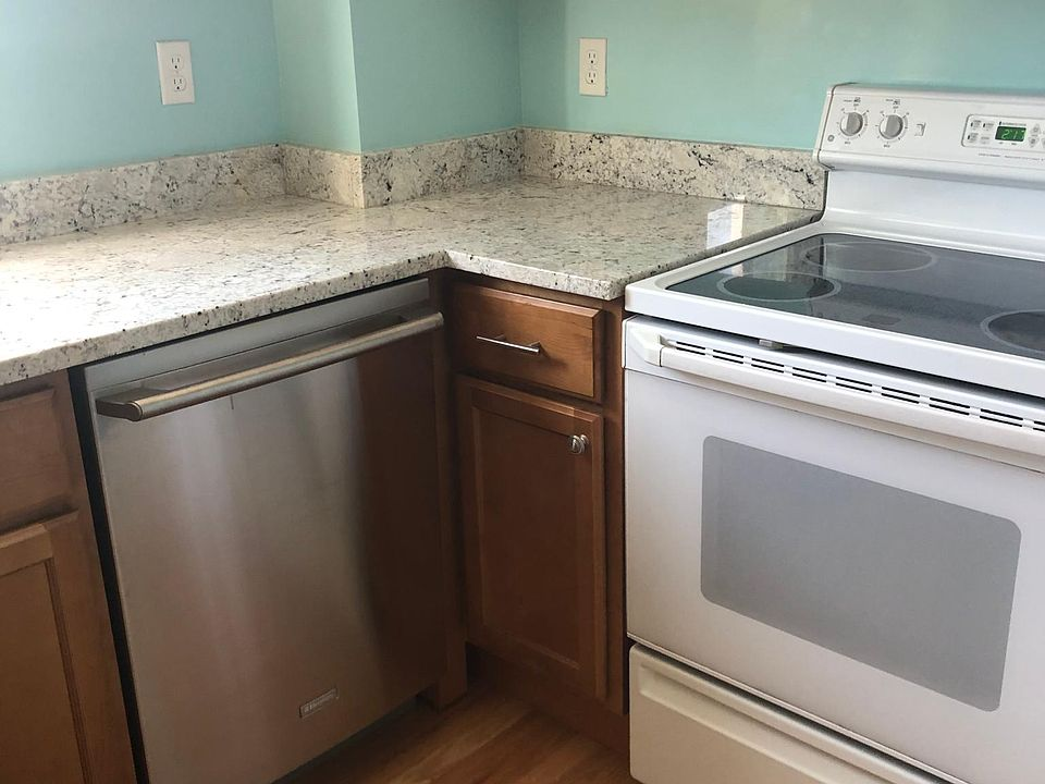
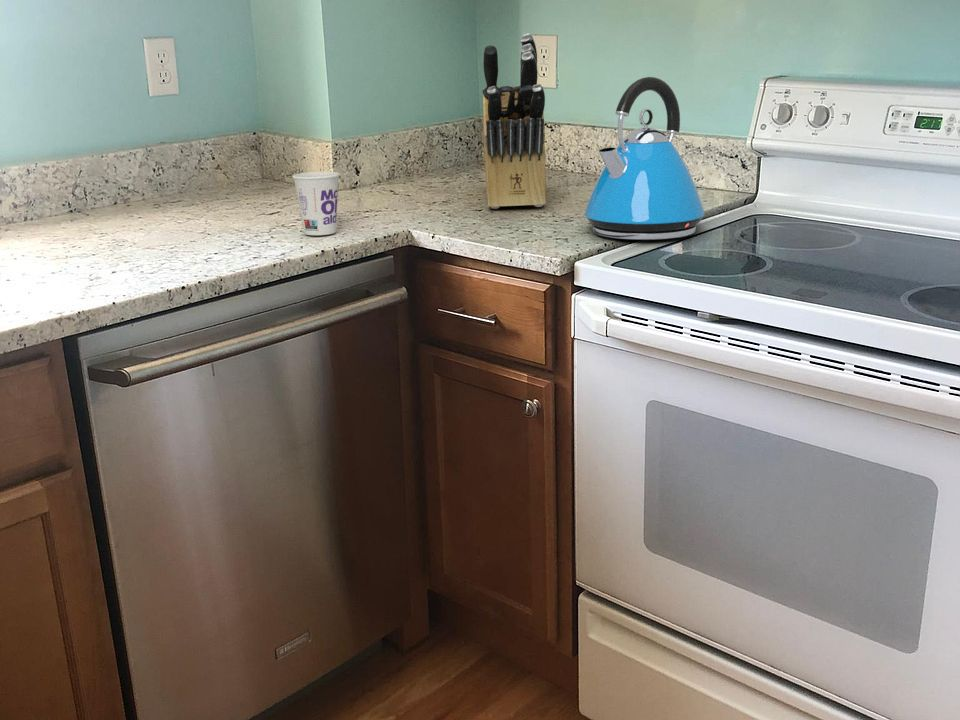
+ cup [291,171,340,236]
+ kettle [584,76,706,241]
+ knife block [482,32,547,209]
